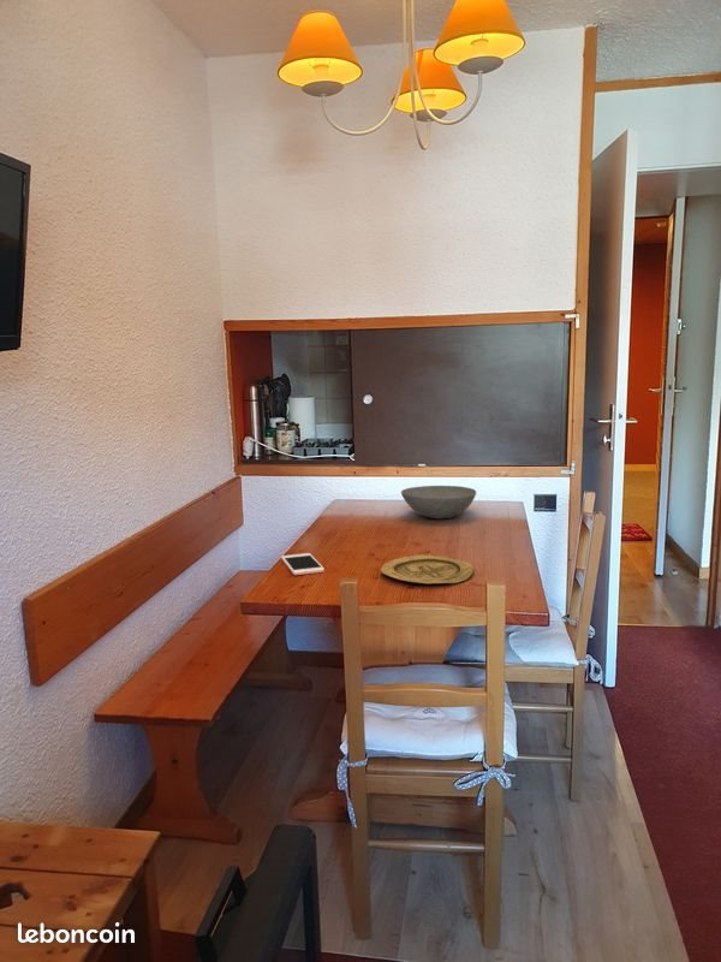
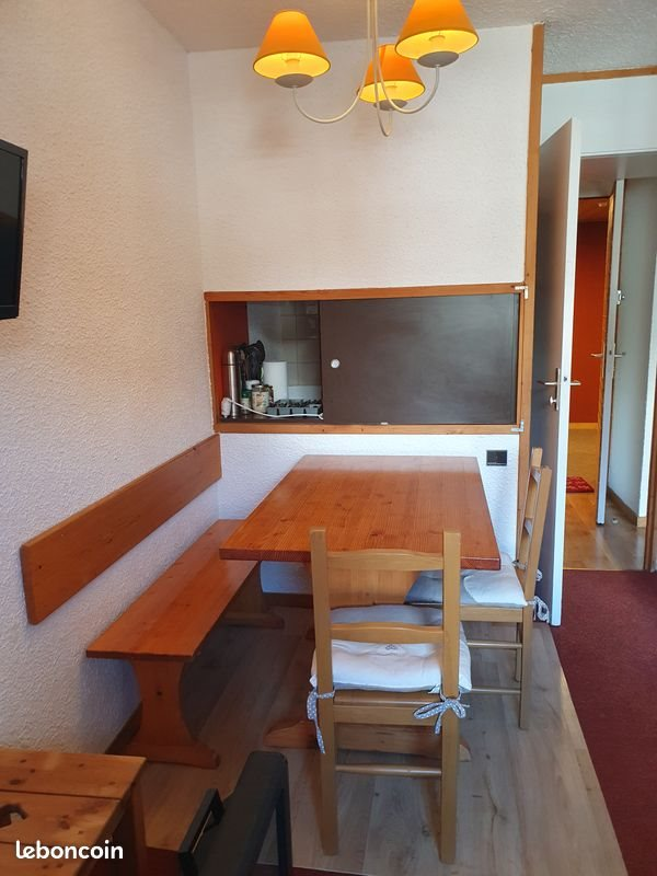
- bowl [400,485,477,519]
- plate [380,554,475,584]
- cell phone [280,552,326,576]
